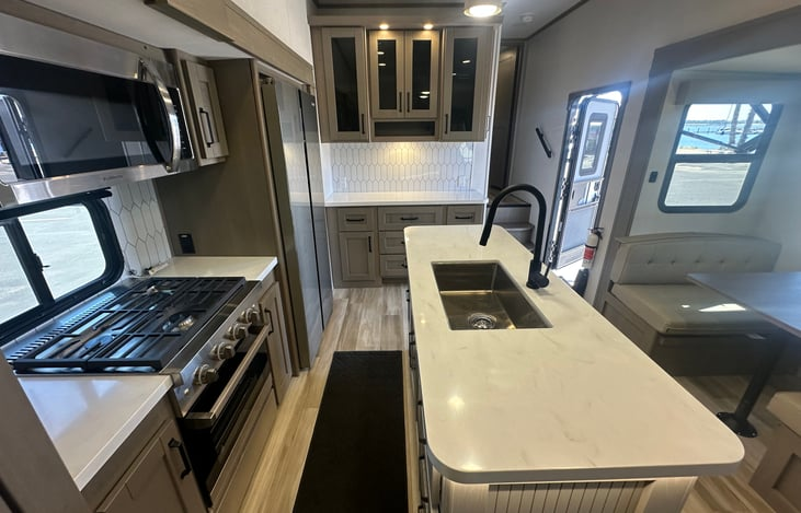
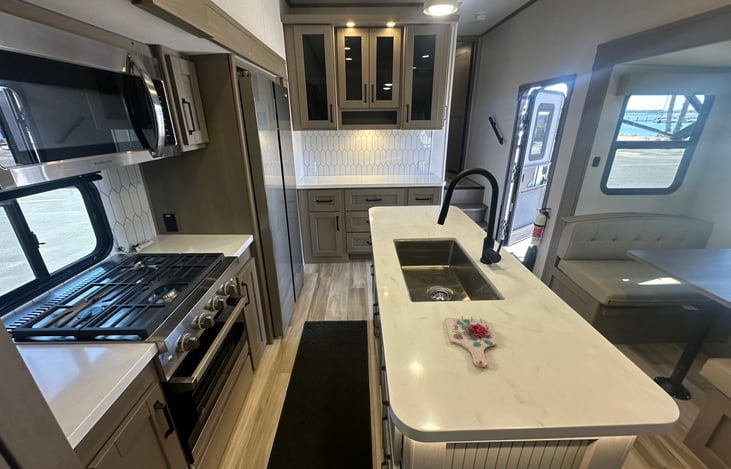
+ cutting board [444,315,498,368]
